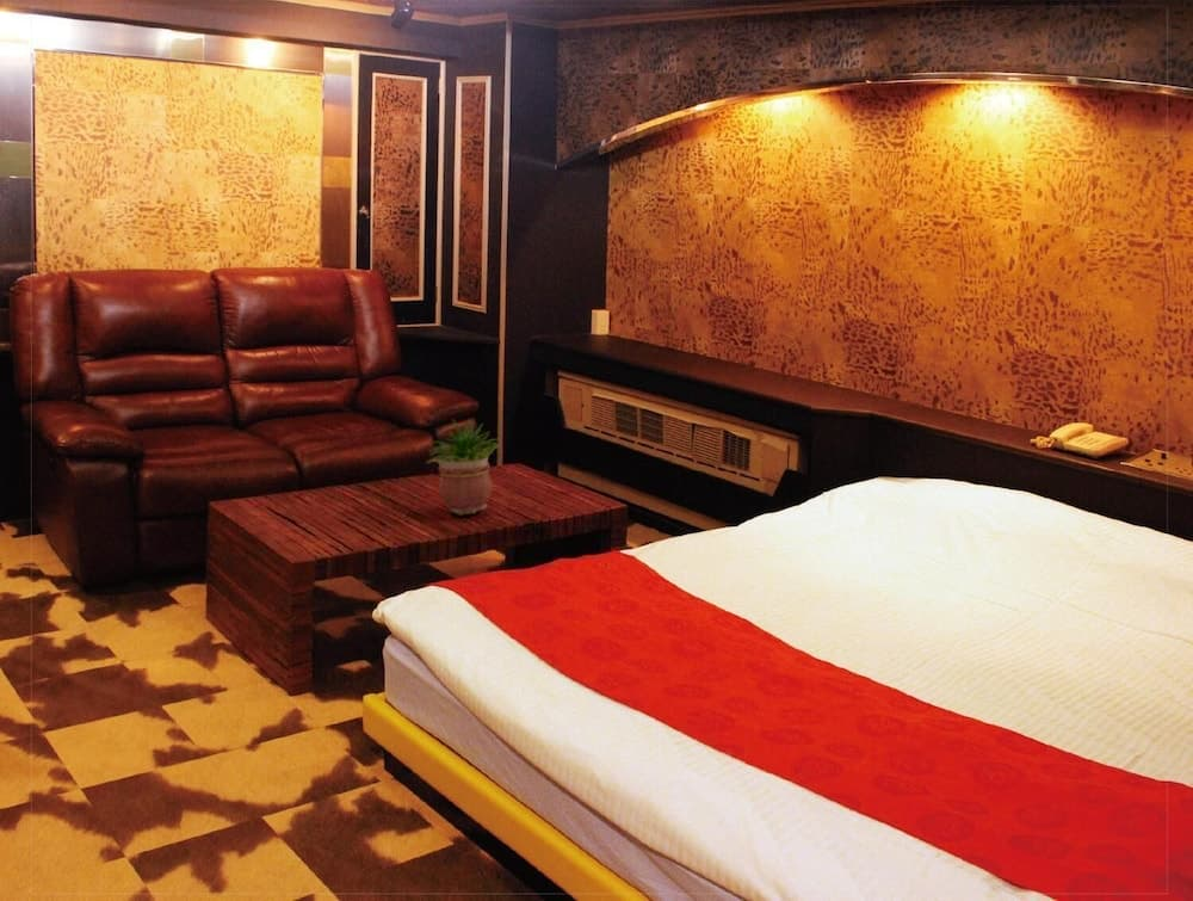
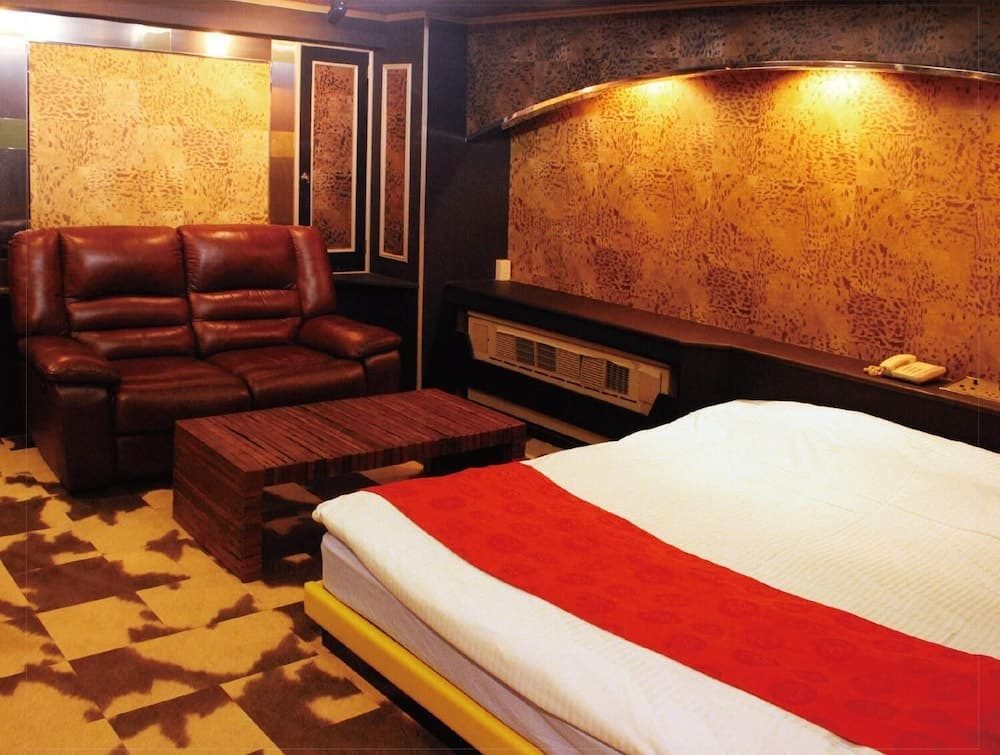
- potted plant [426,419,503,517]
